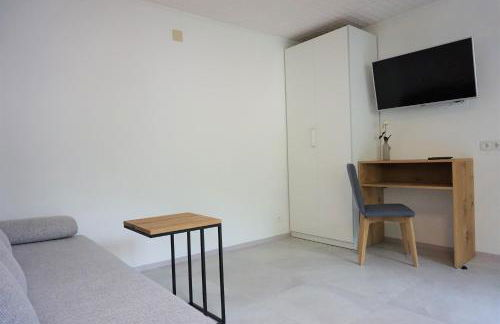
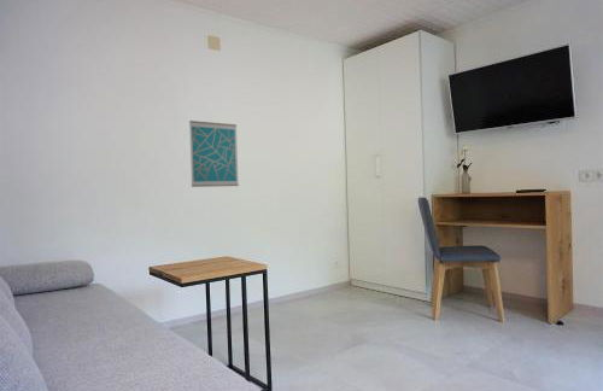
+ wall art [188,119,240,188]
